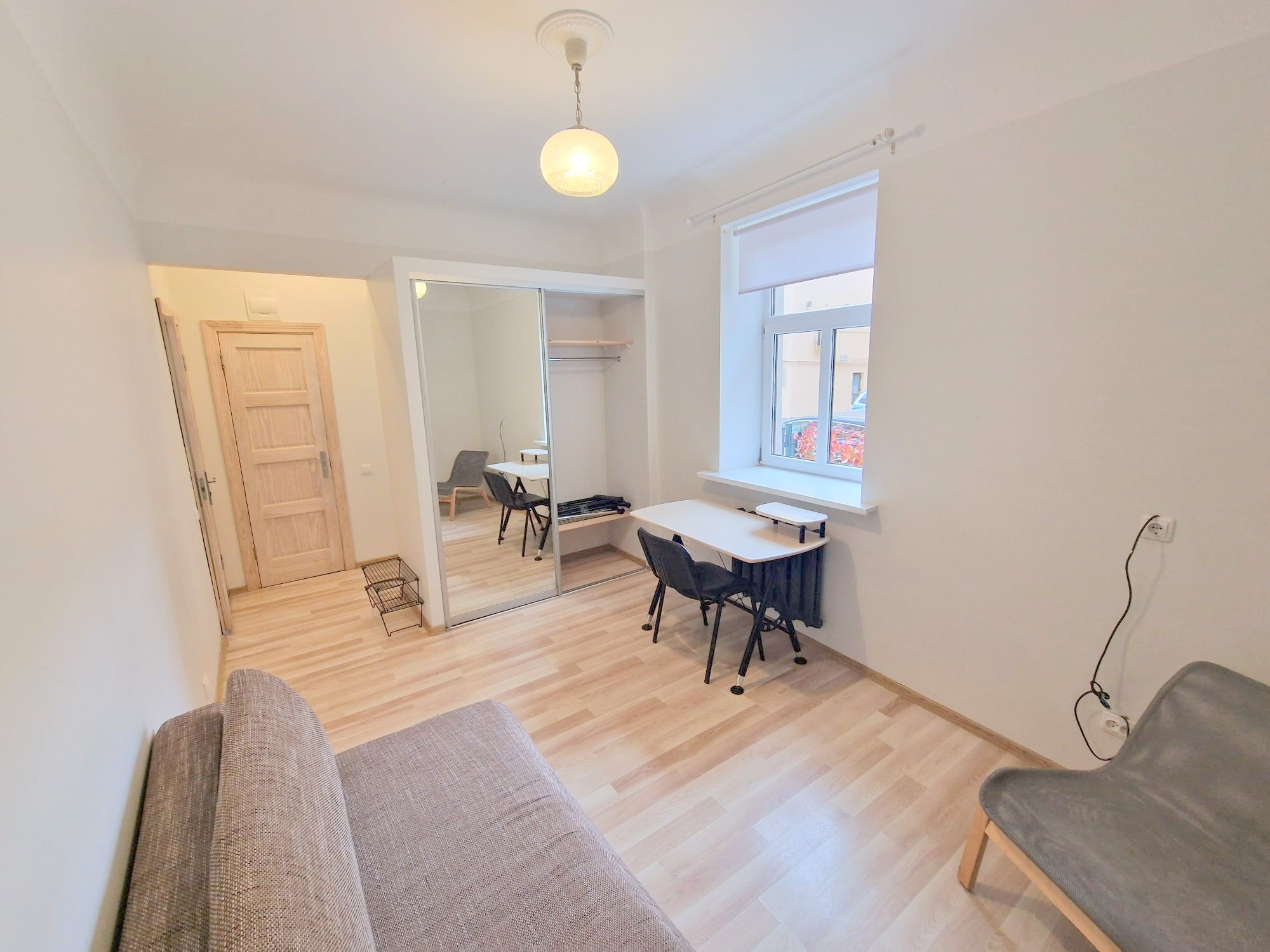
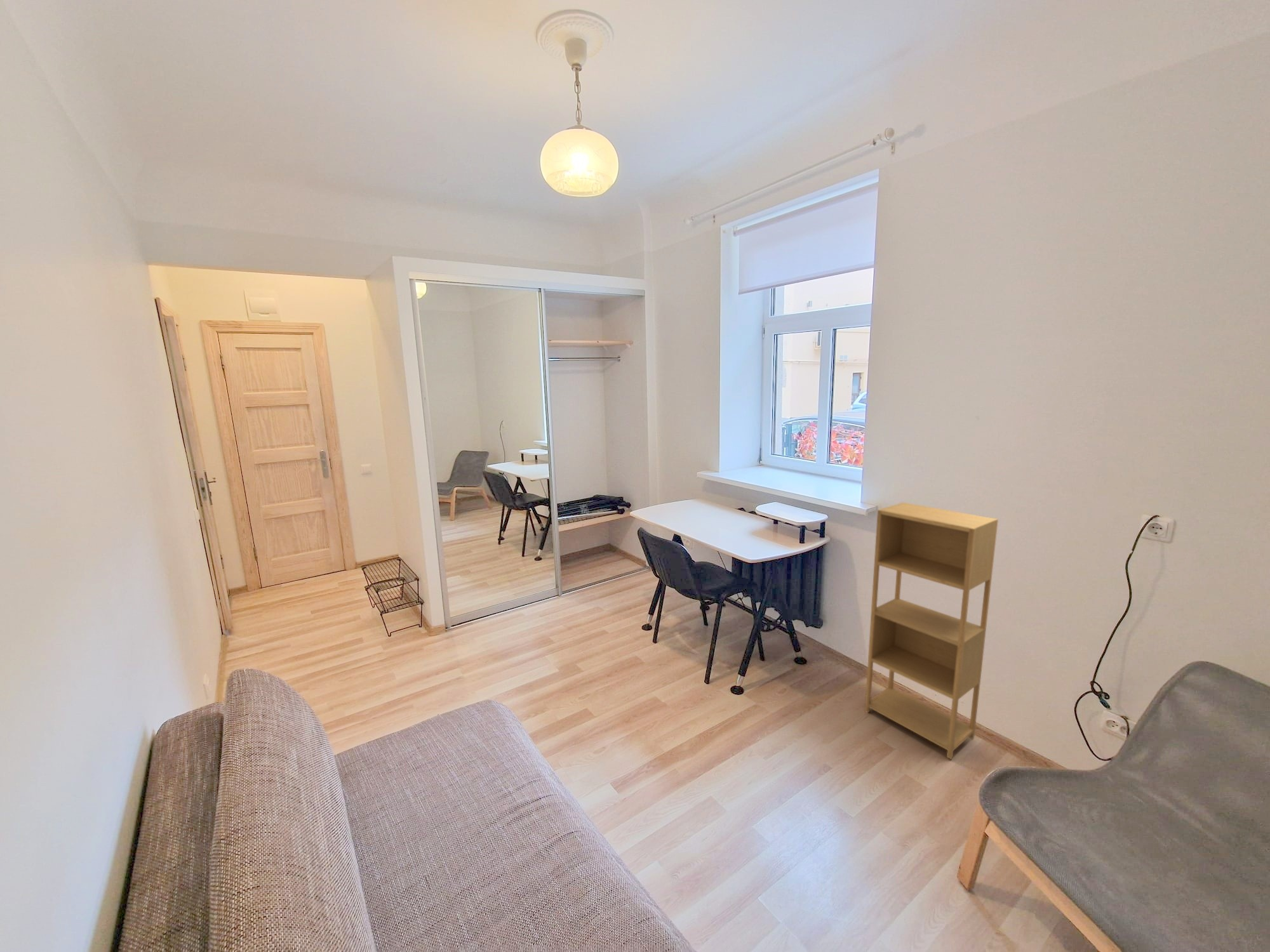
+ shelving unit [864,502,999,760]
